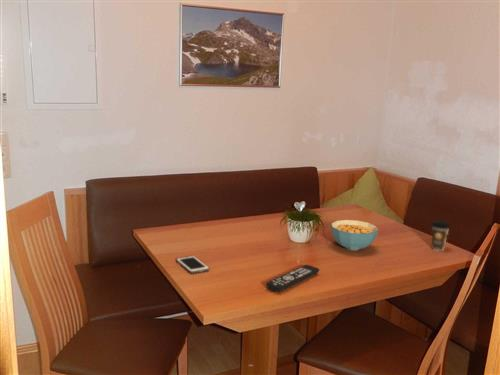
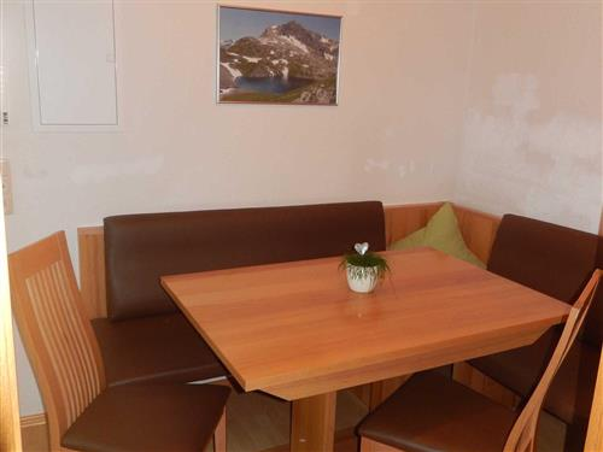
- cell phone [175,255,210,274]
- cereal bowl [330,219,379,251]
- remote control [265,264,320,293]
- coffee cup [430,219,451,252]
